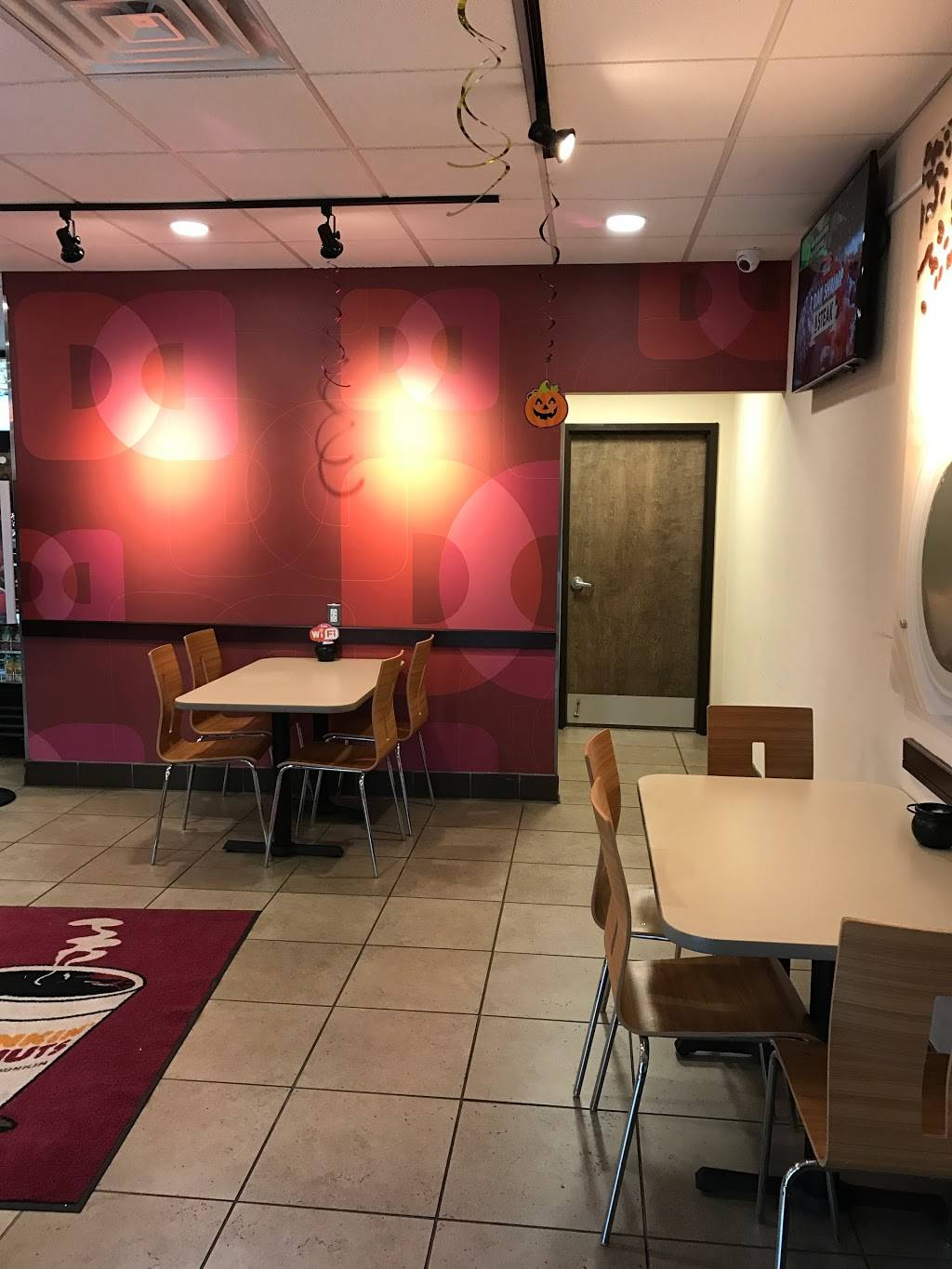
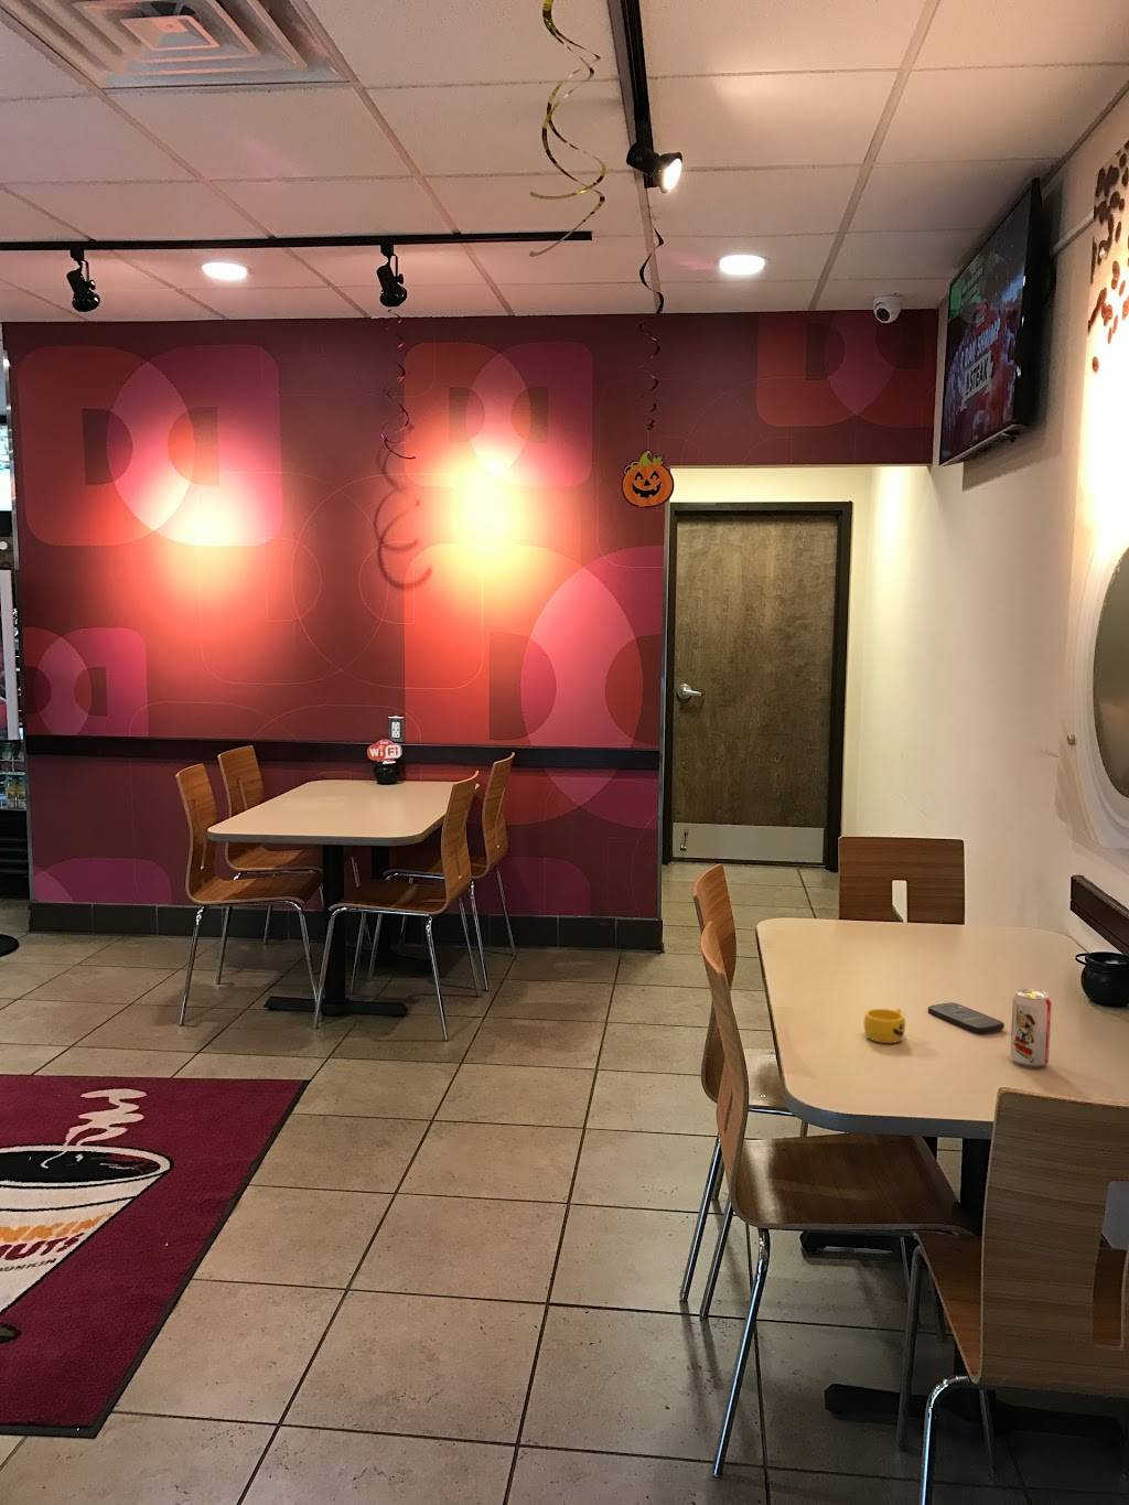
+ smartphone [927,1001,1006,1034]
+ cup [862,1008,906,1044]
+ beverage can [1010,988,1053,1069]
